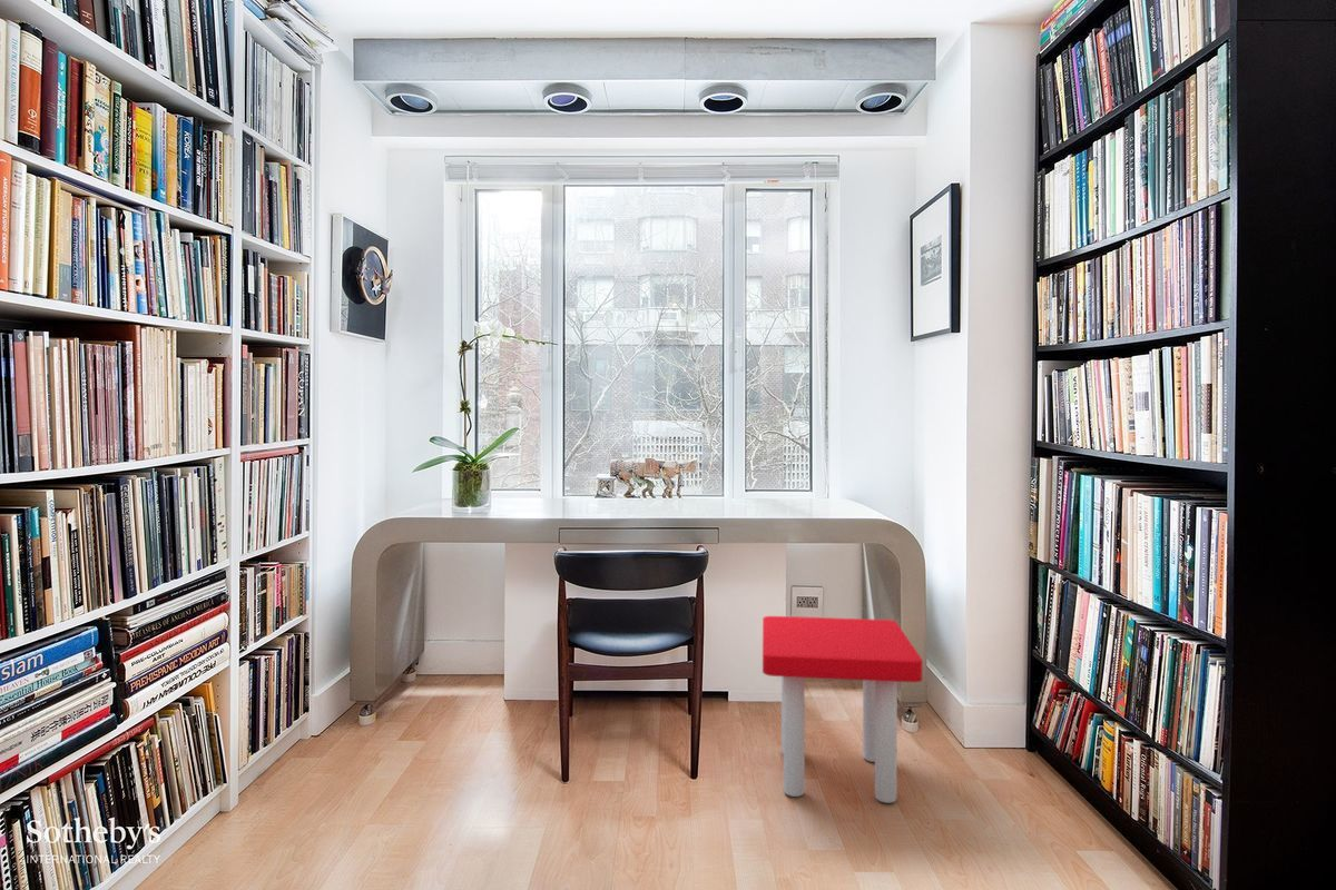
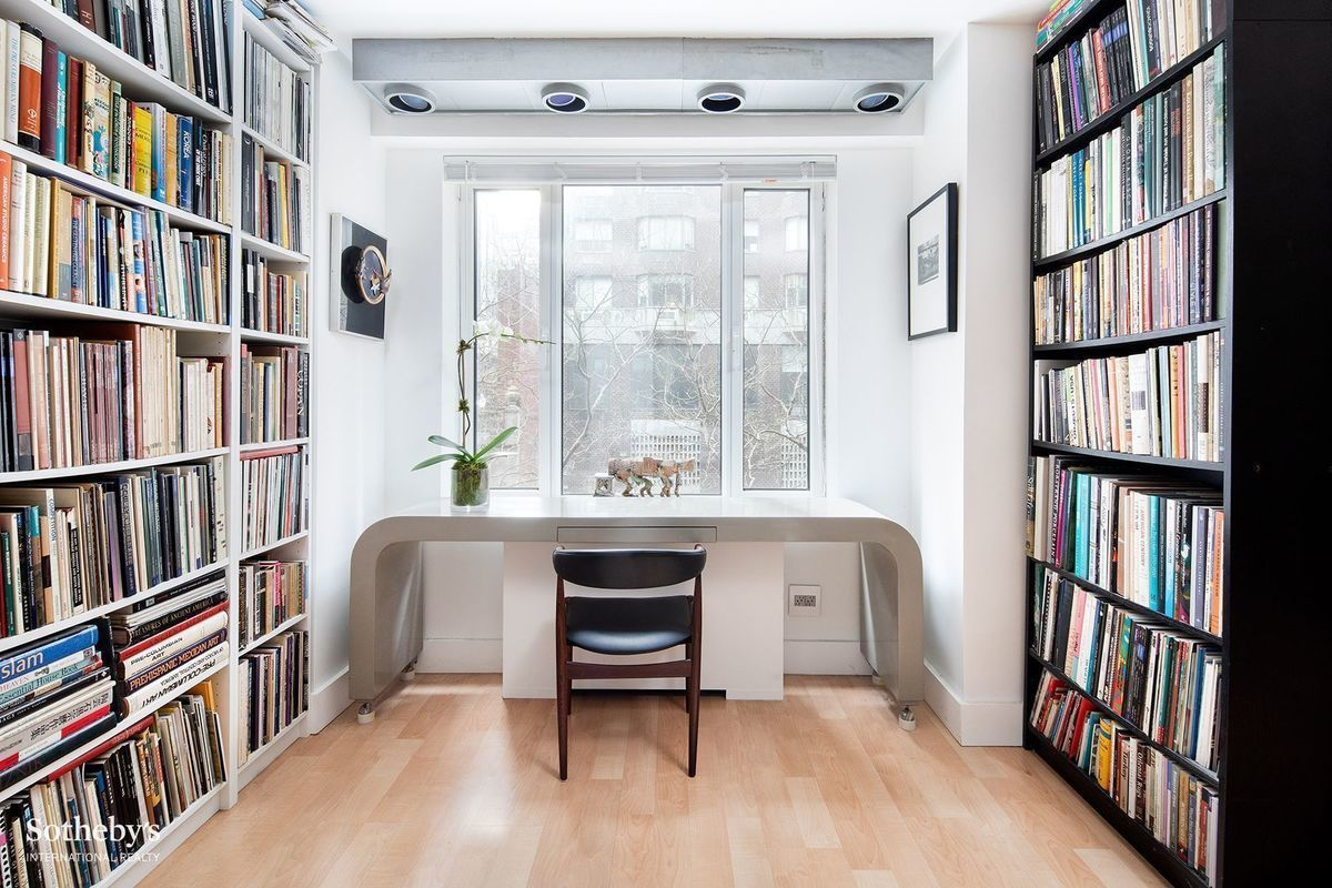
- stool [762,615,923,804]
